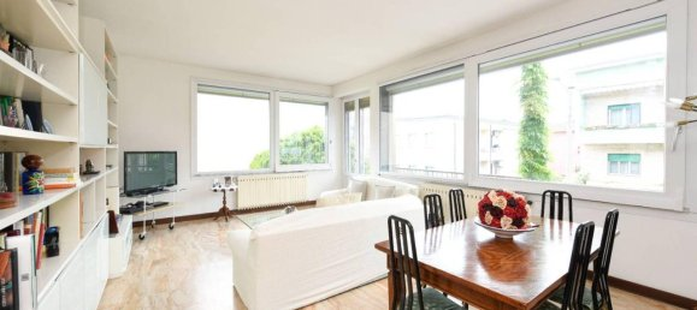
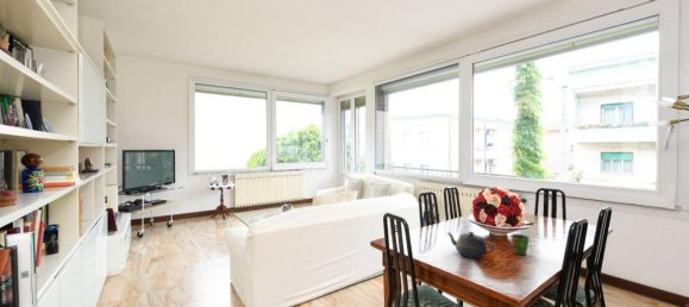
+ cup [505,233,531,256]
+ teapot [445,231,496,259]
